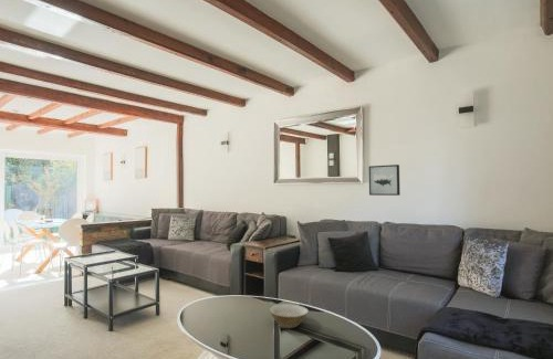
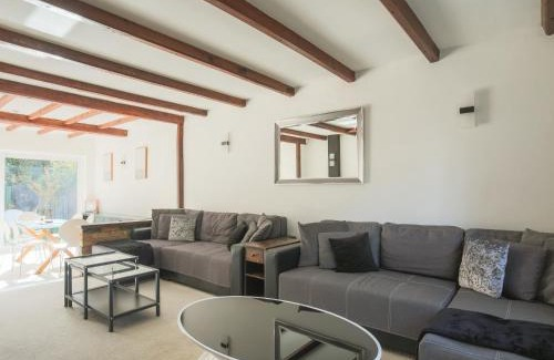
- bowl [269,303,310,329]
- wall art [368,163,401,197]
